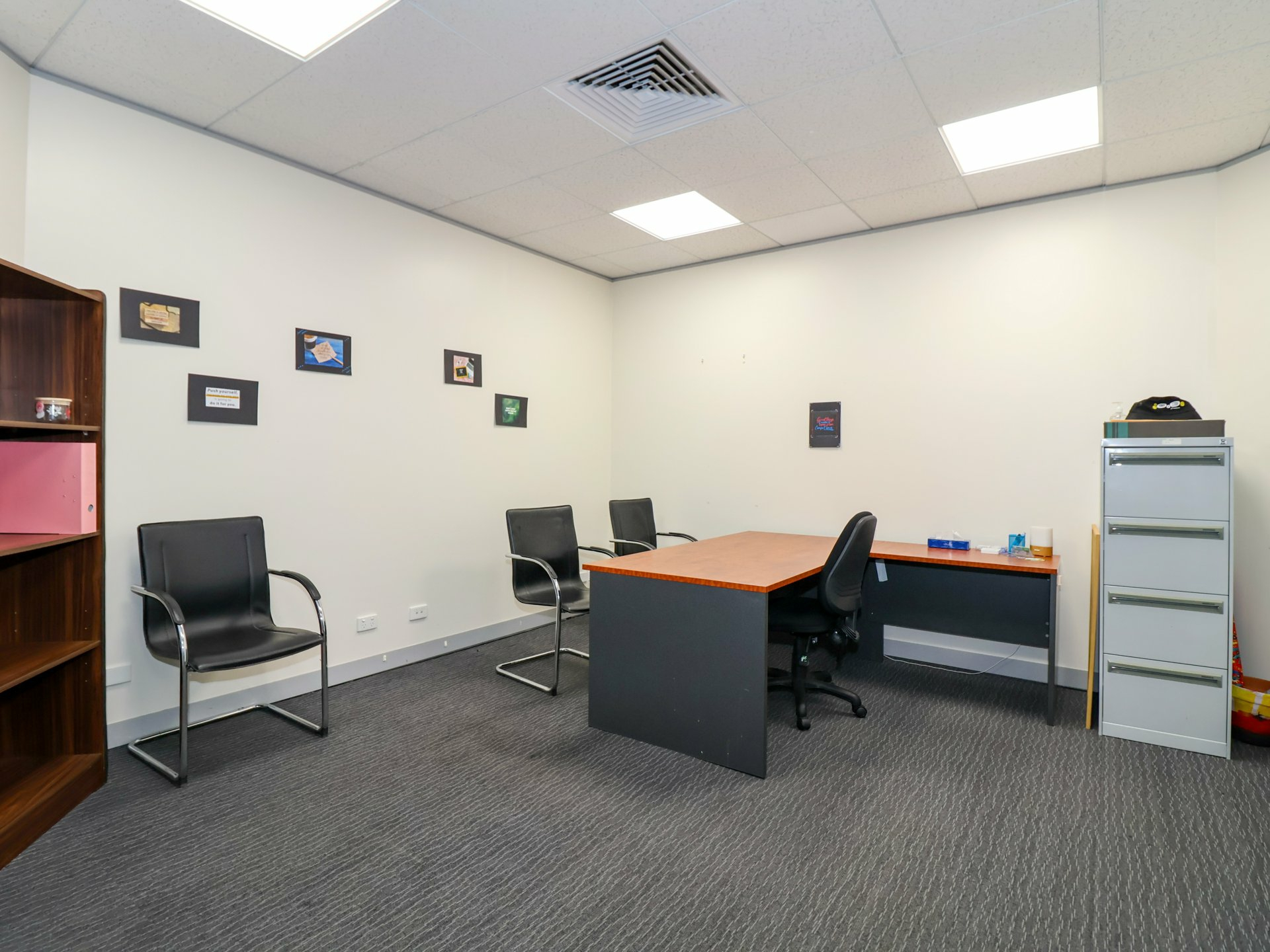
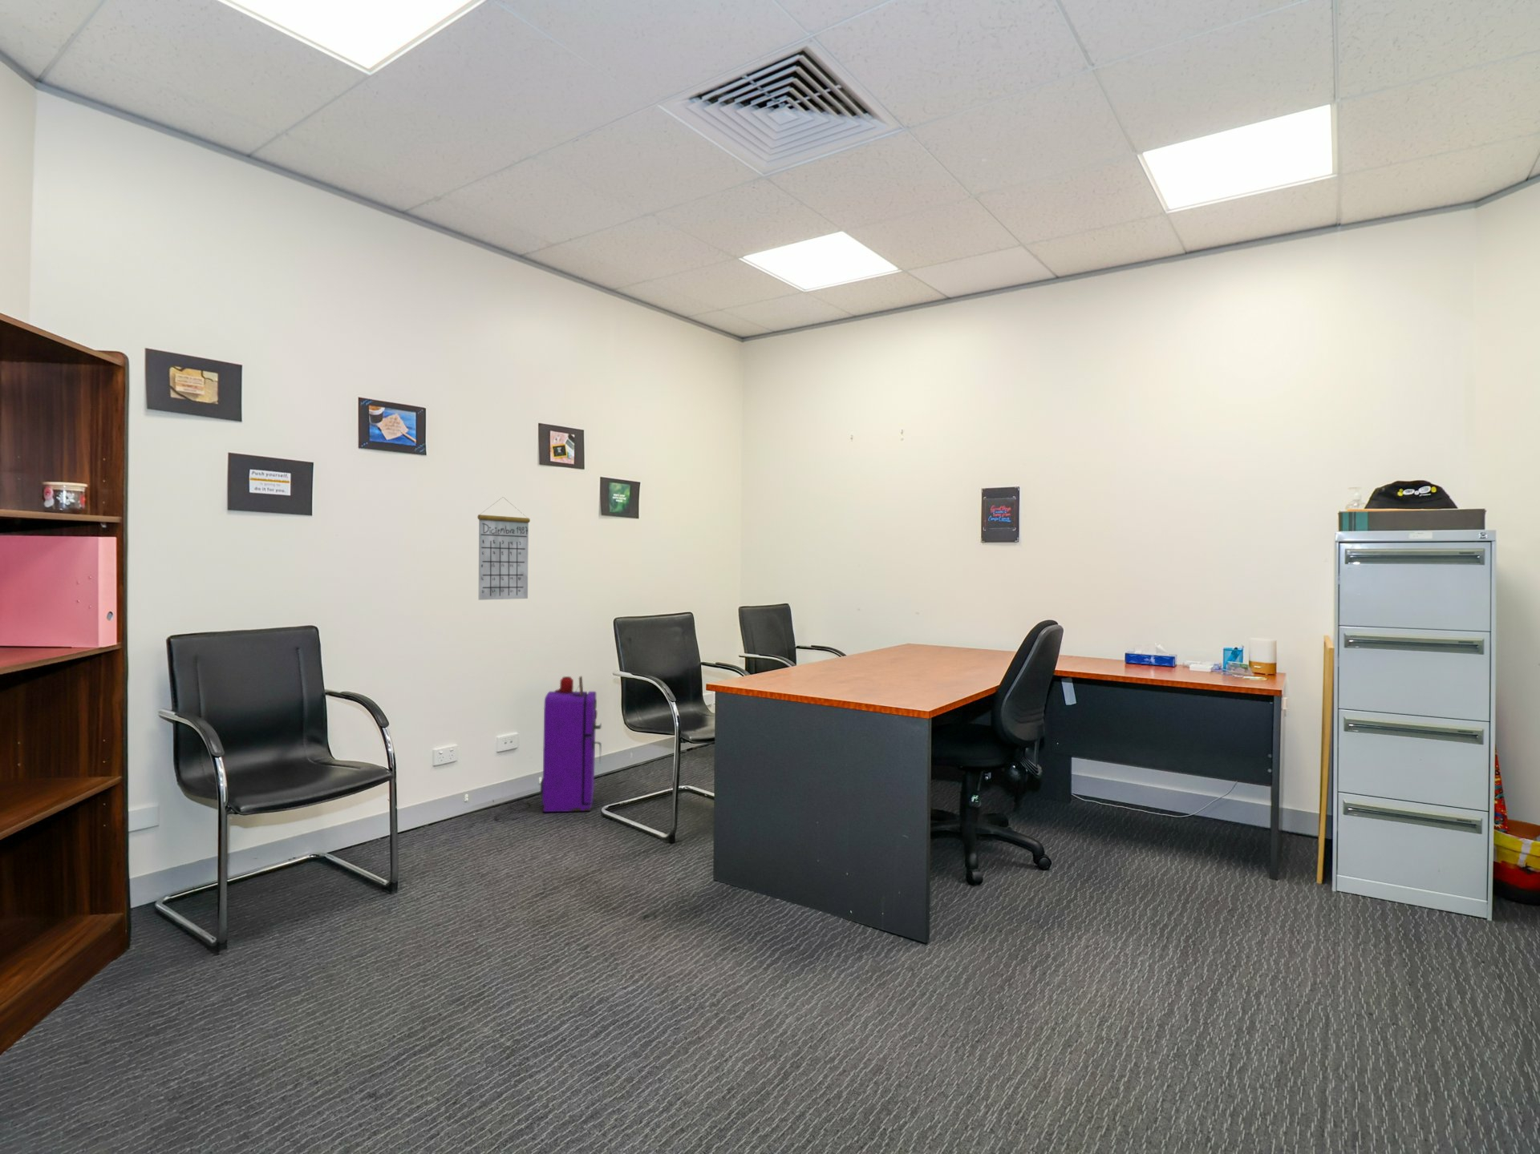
+ calendar [477,496,531,601]
+ air purifier [494,675,603,821]
